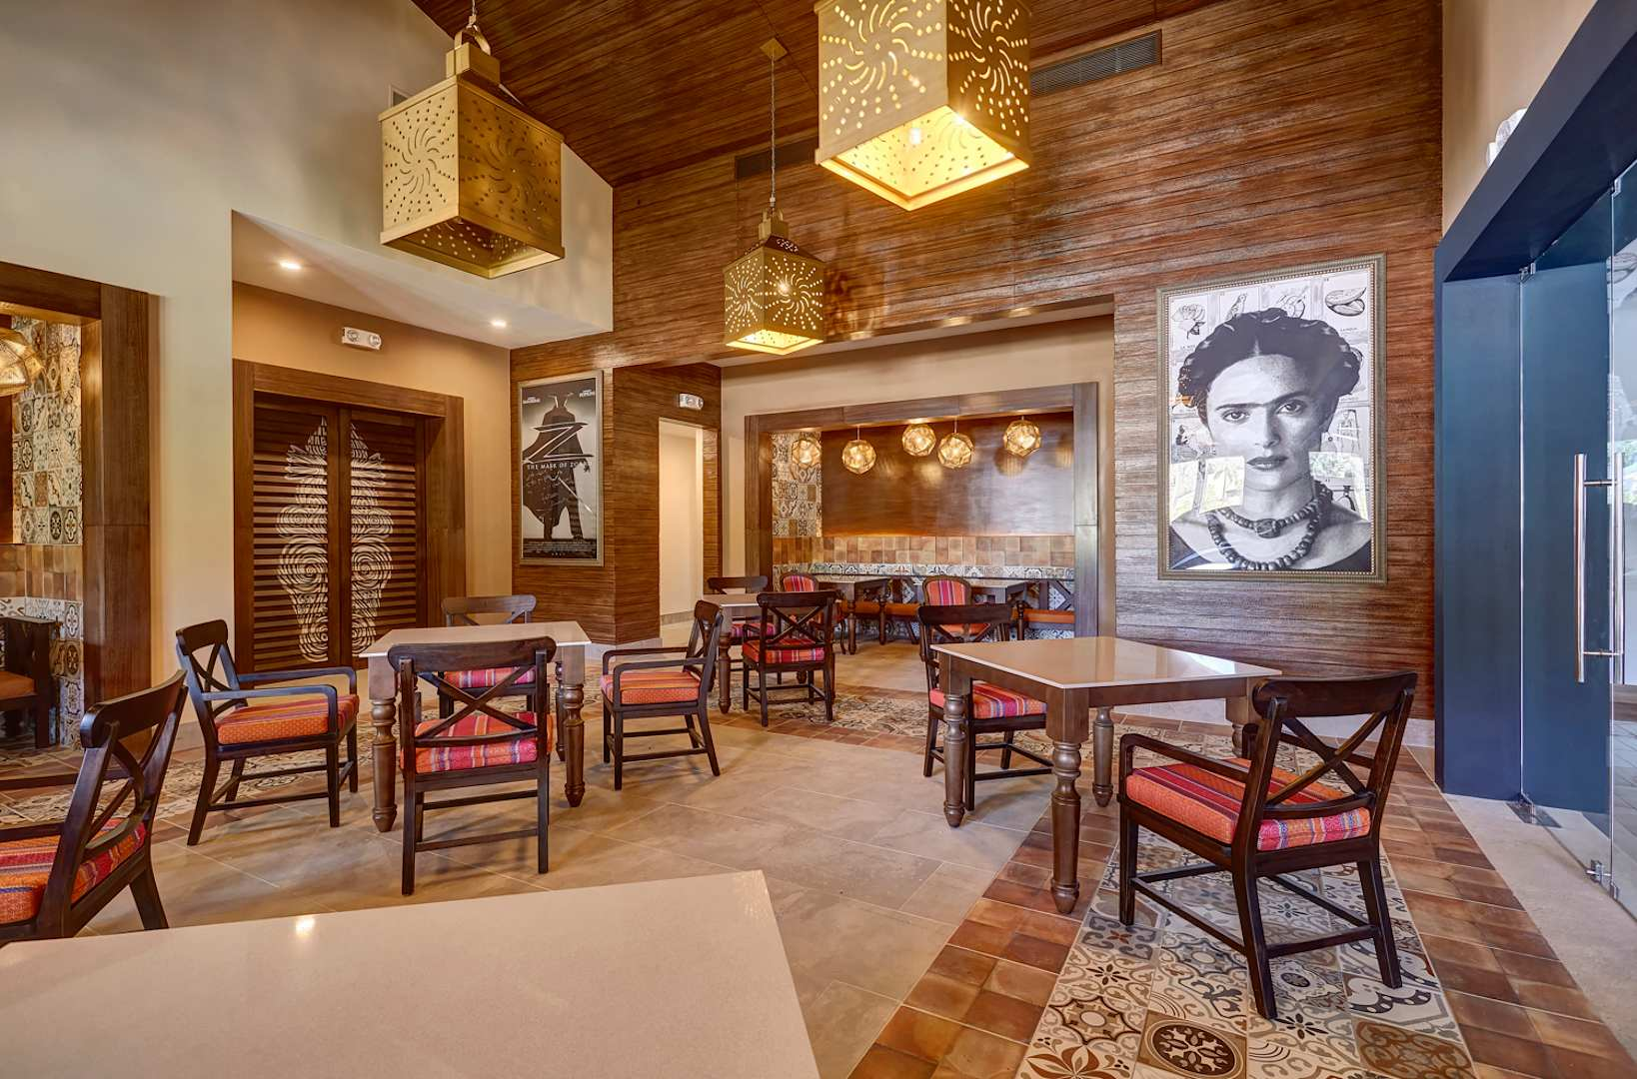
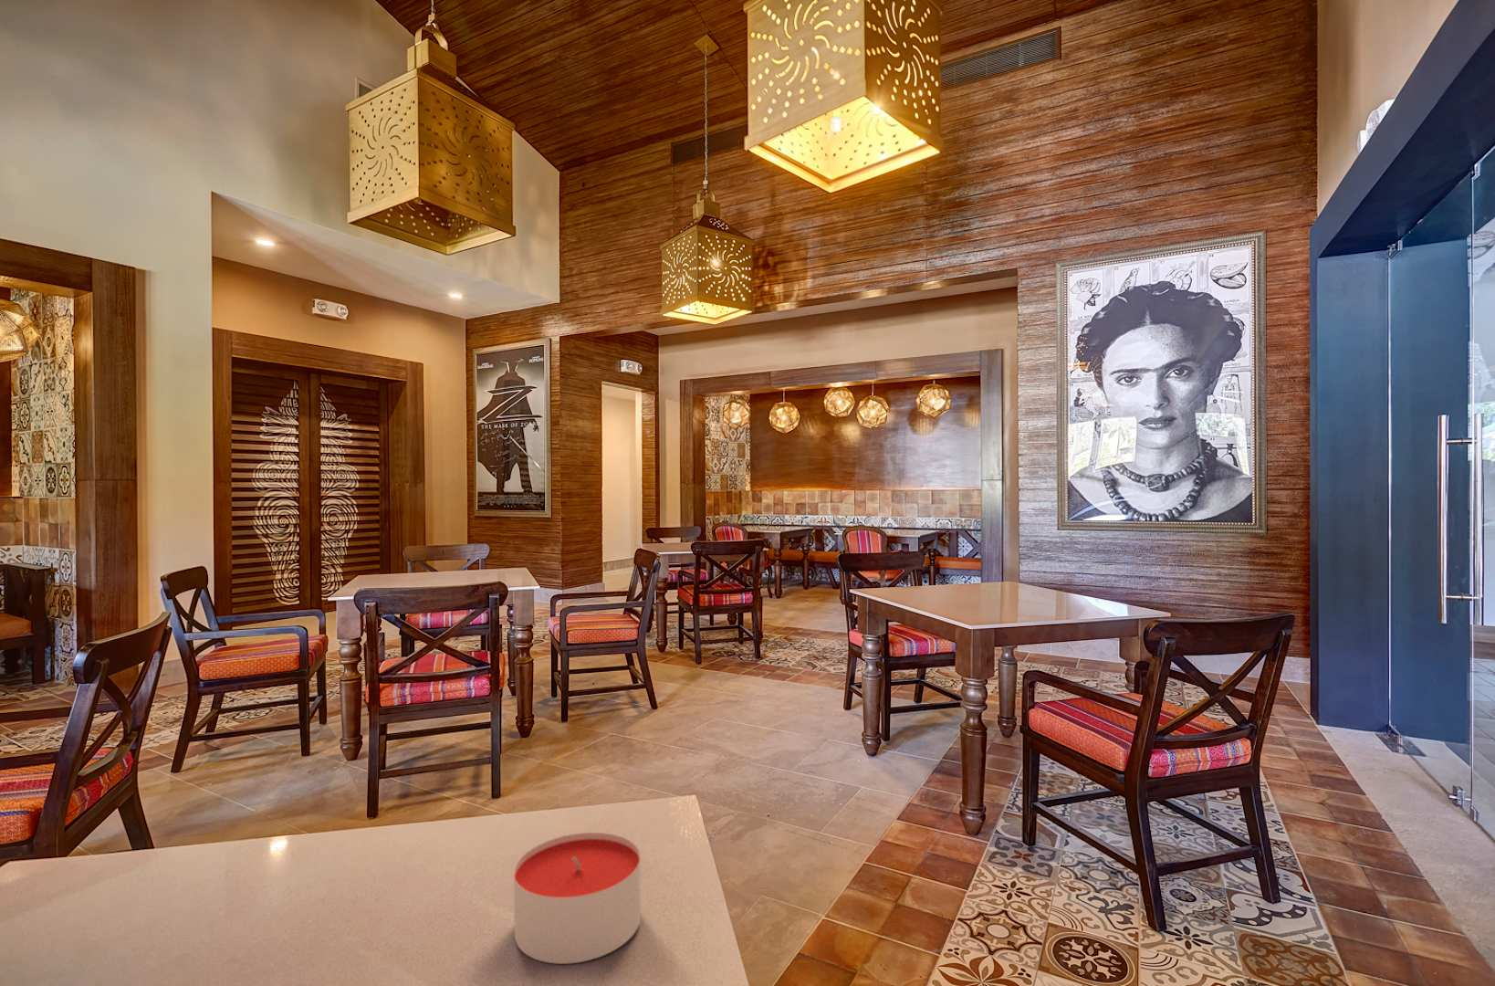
+ candle [513,832,641,965]
